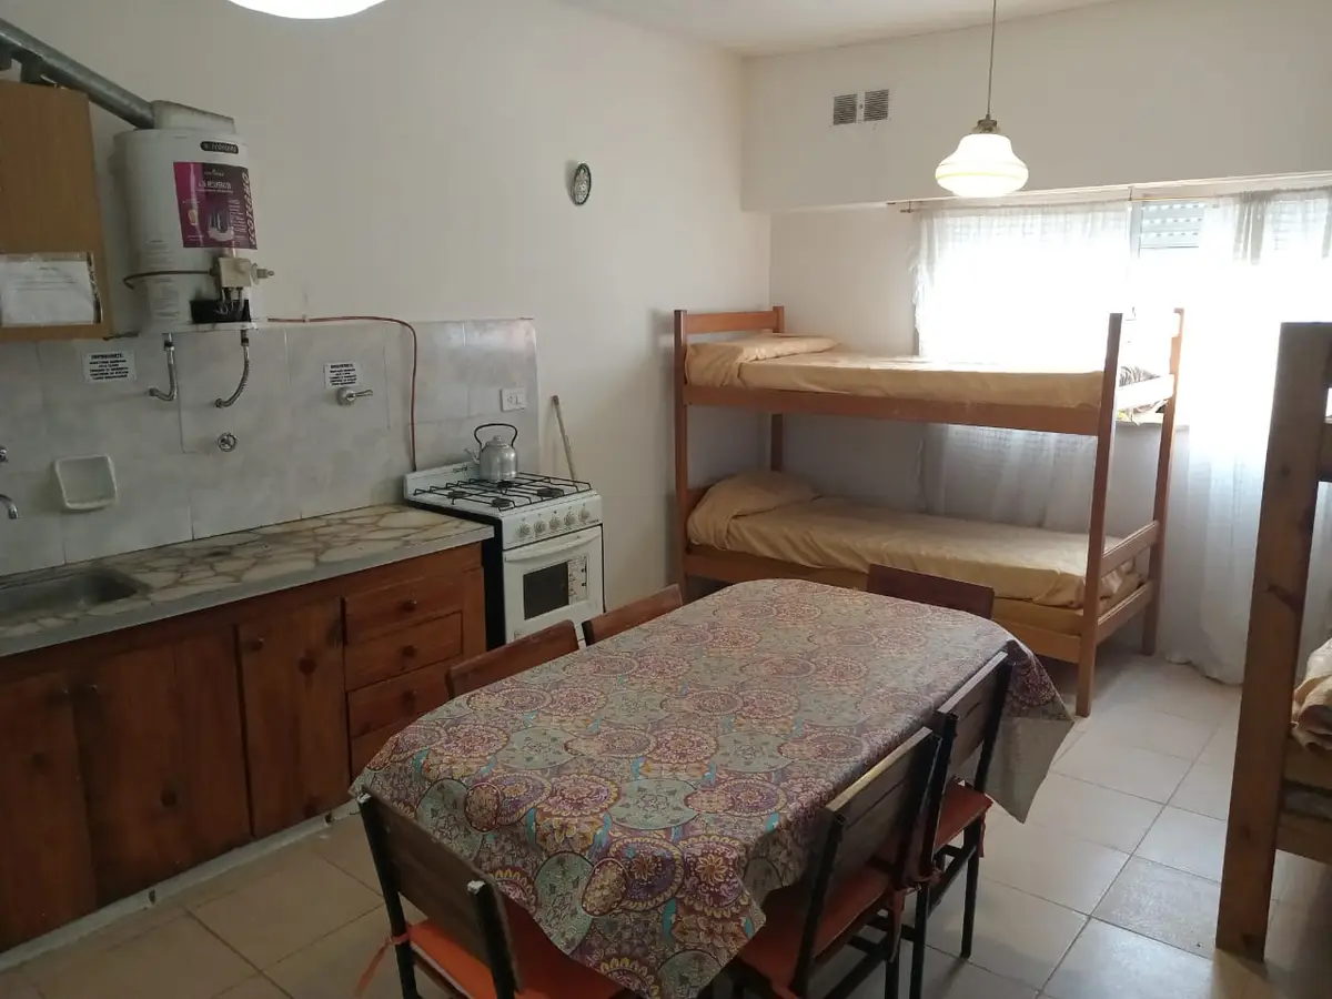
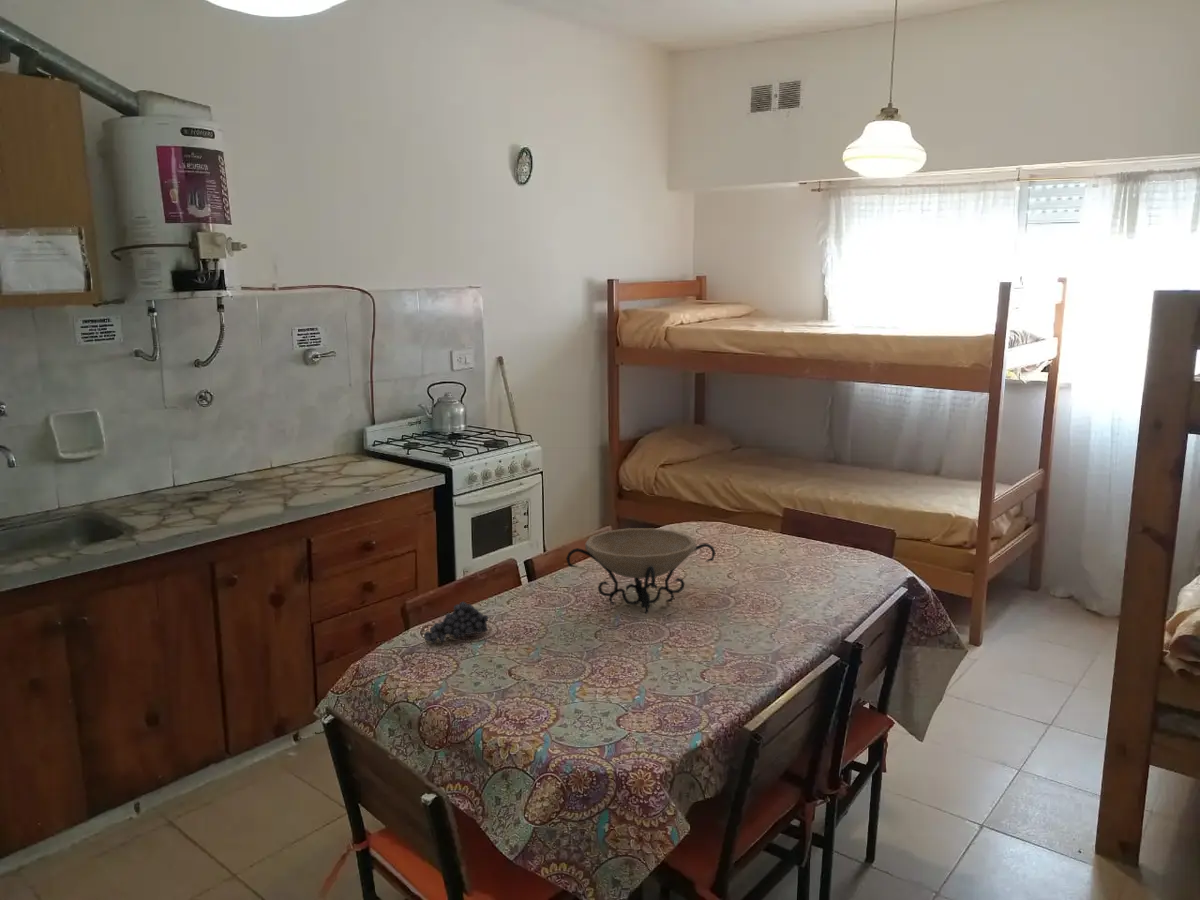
+ fruit [423,601,491,644]
+ decorative bowl [565,527,717,615]
